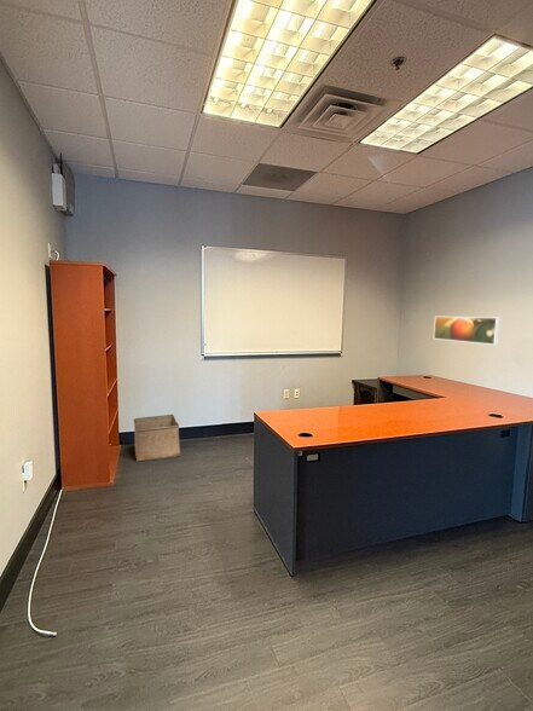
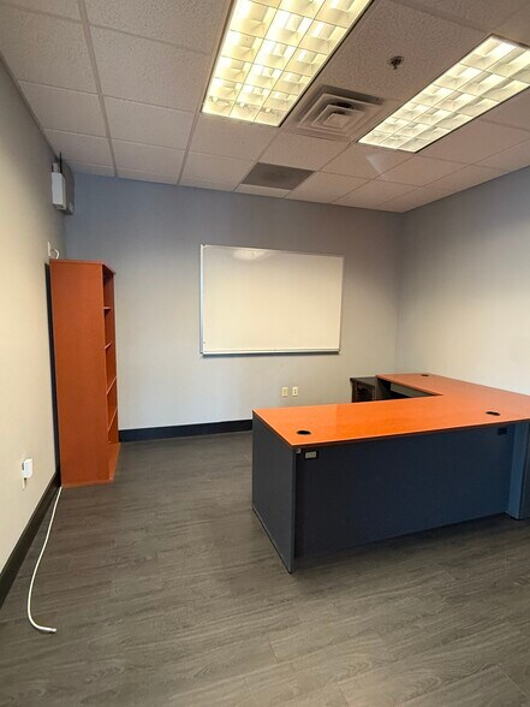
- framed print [433,316,500,346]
- storage bin [133,414,181,462]
